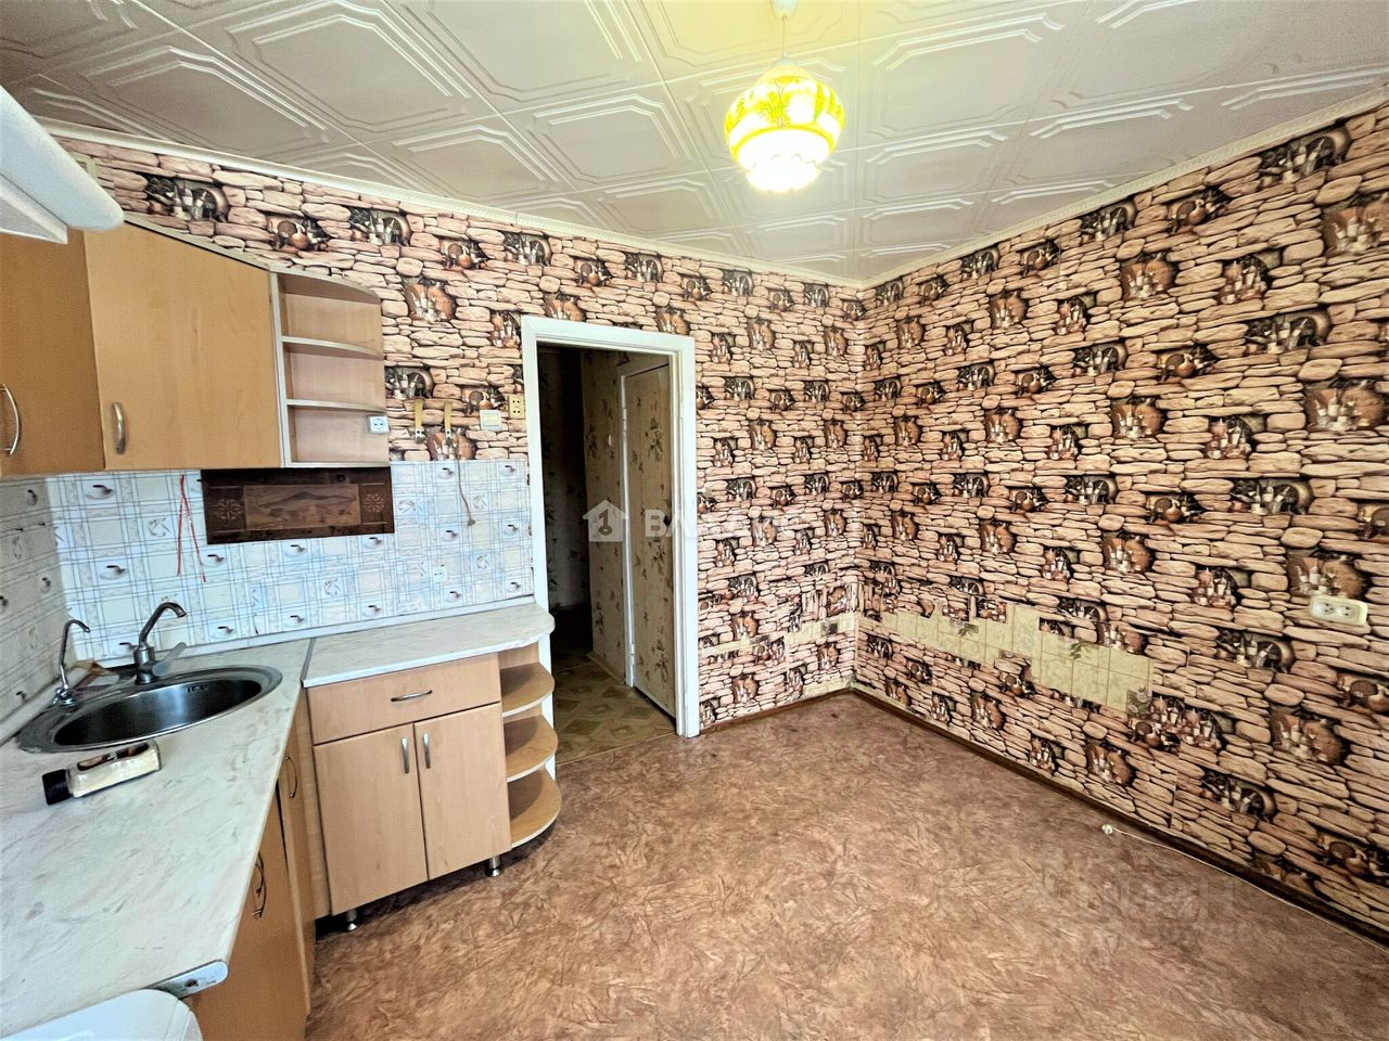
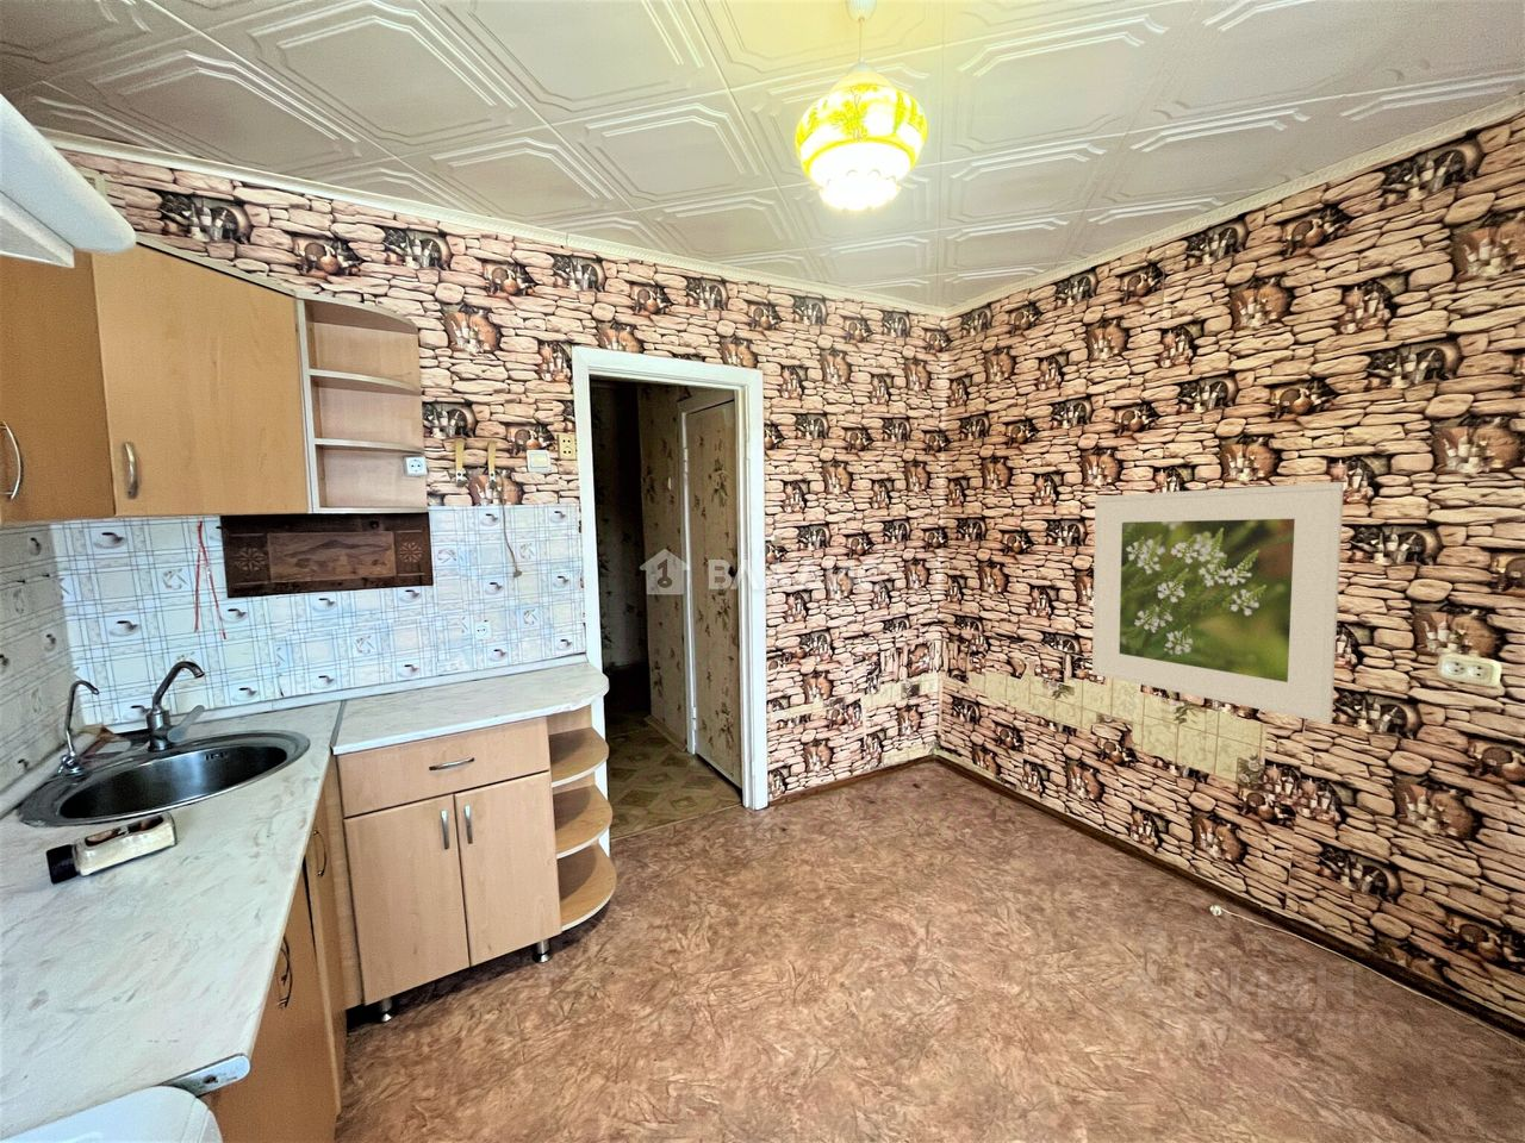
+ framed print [1092,481,1345,725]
